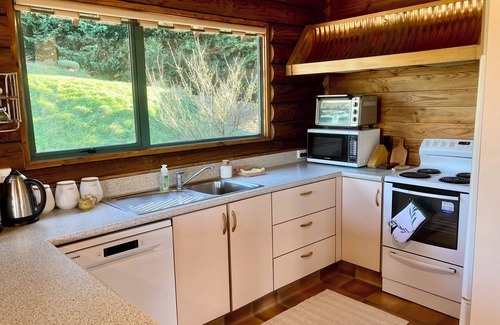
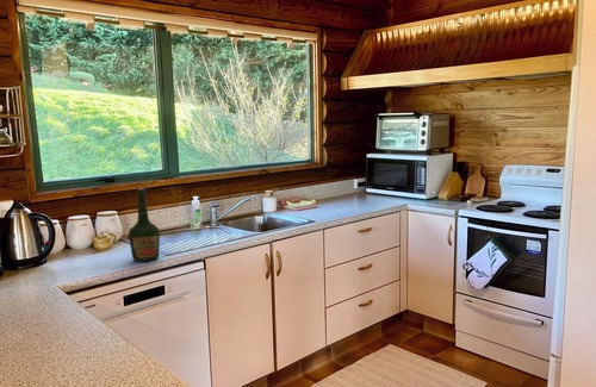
+ bottle [128,187,161,263]
